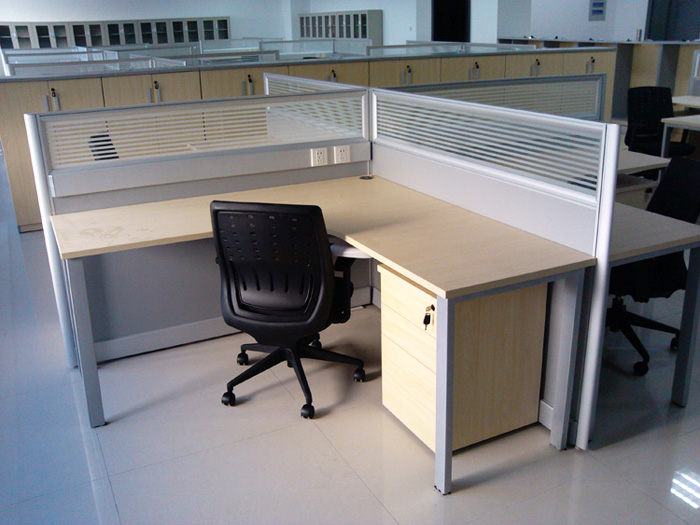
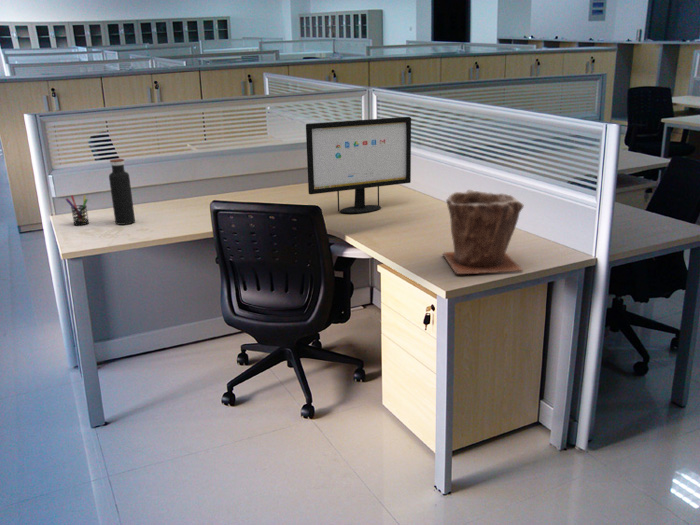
+ computer monitor [305,116,412,214]
+ plant pot [442,189,525,275]
+ water bottle [108,158,136,226]
+ pen holder [65,194,90,226]
